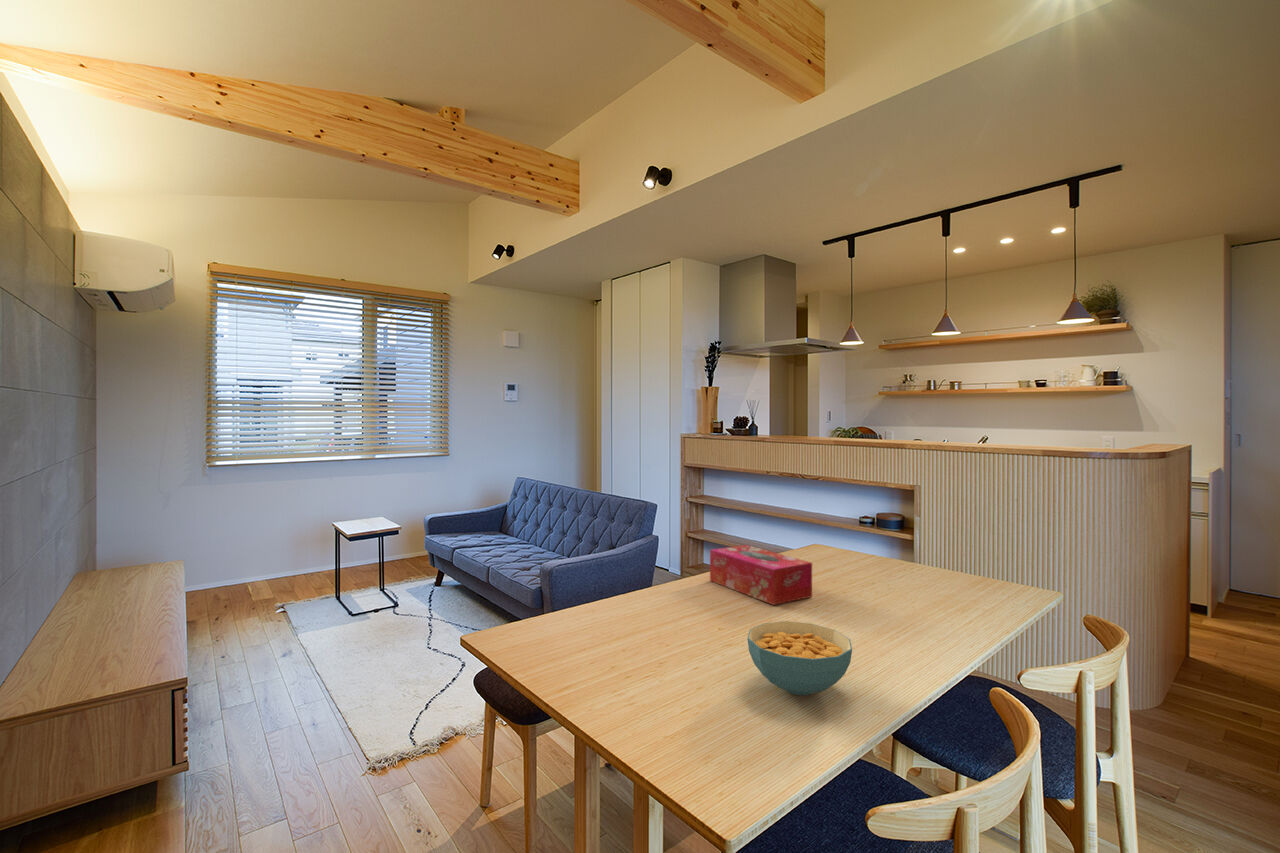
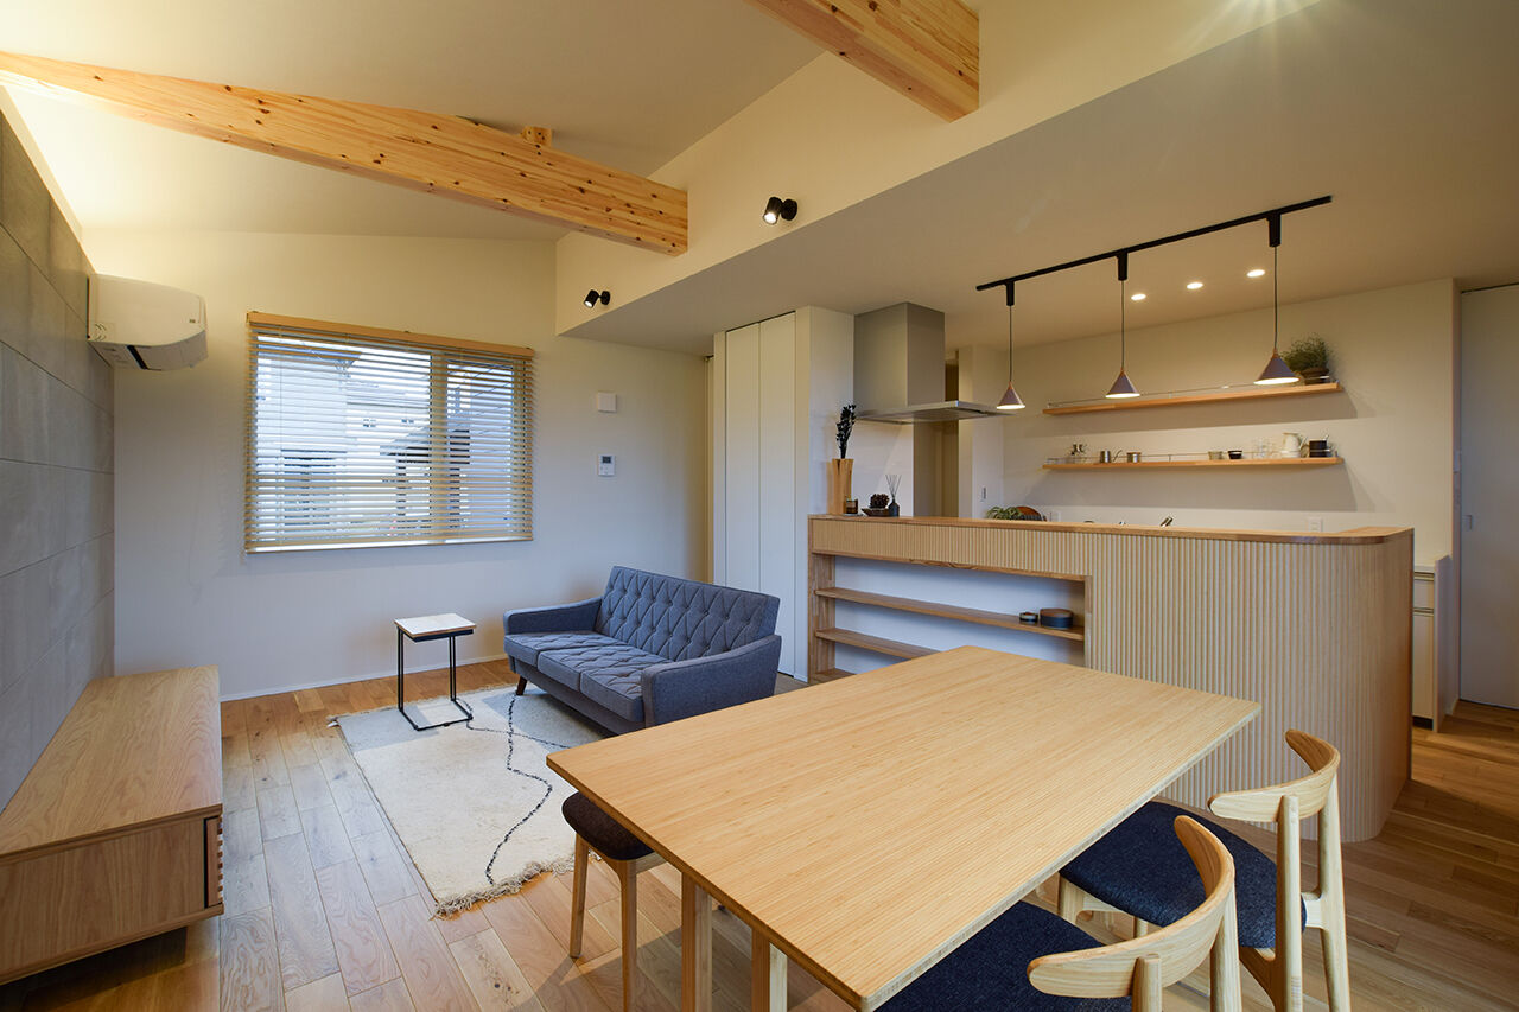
- cereal bowl [747,620,853,696]
- tissue box [709,544,813,606]
